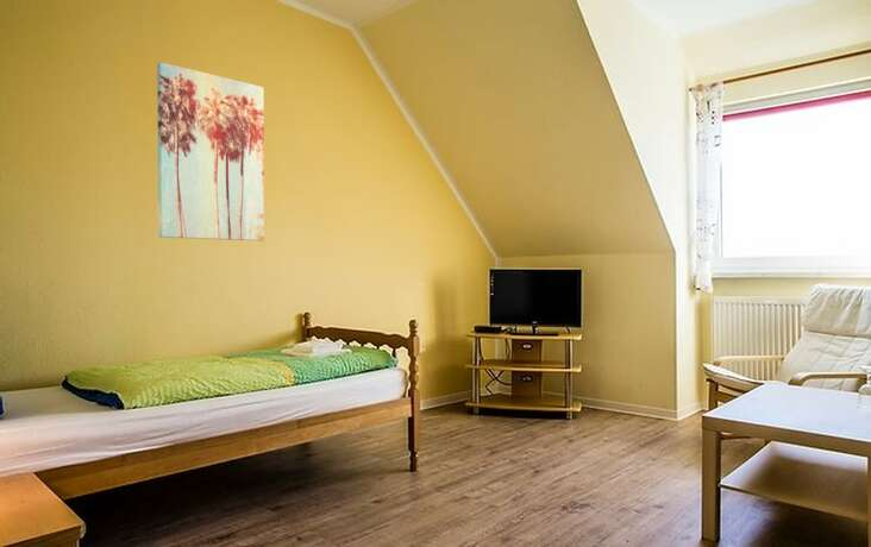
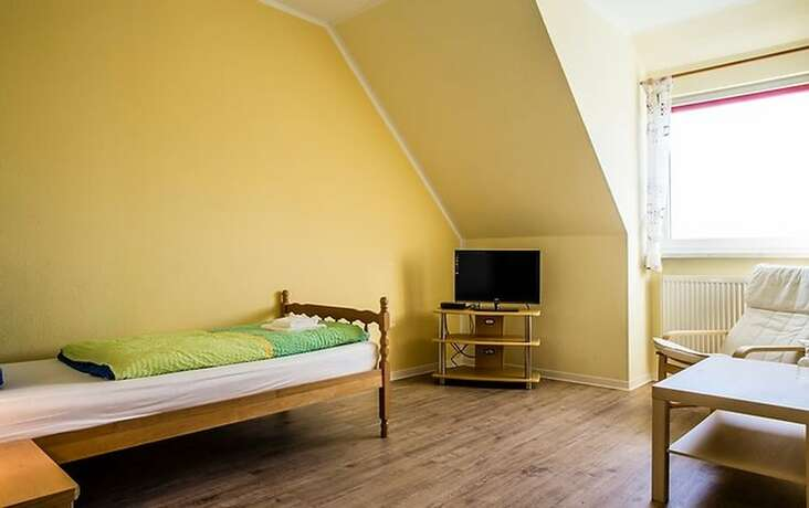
- wall art [156,61,265,243]
